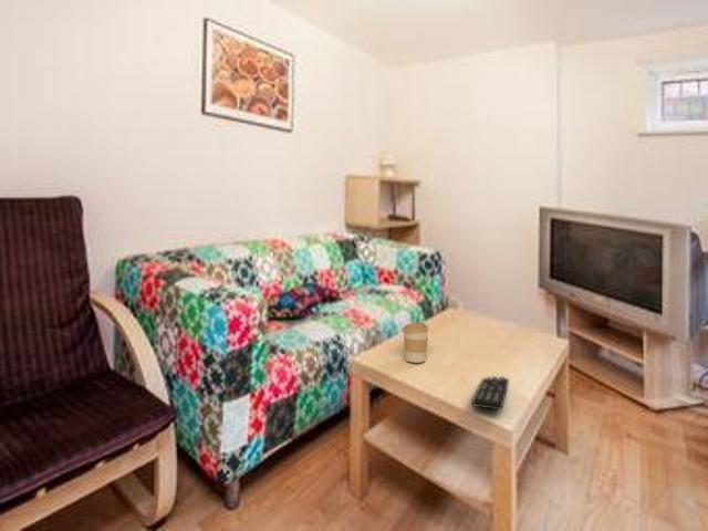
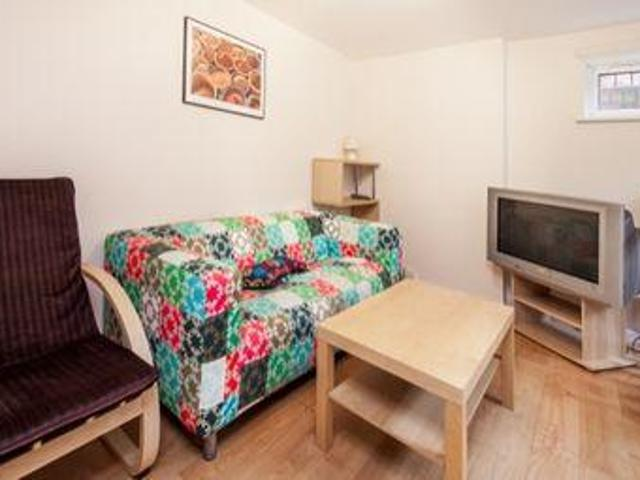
- coffee cup [402,322,430,364]
- remote control [471,375,510,412]
